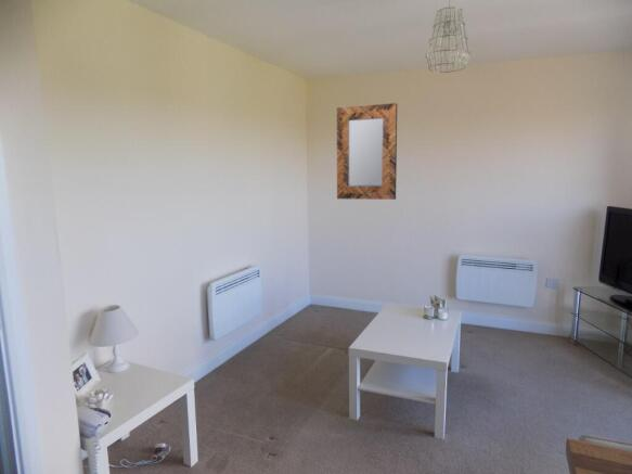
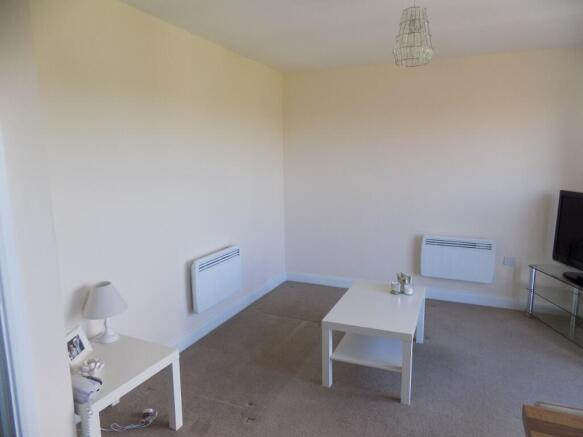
- home mirror [336,102,398,201]
